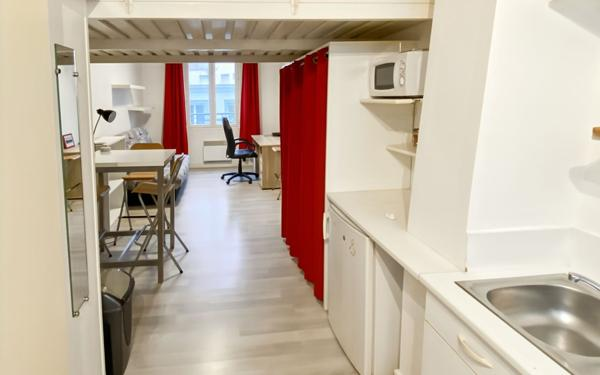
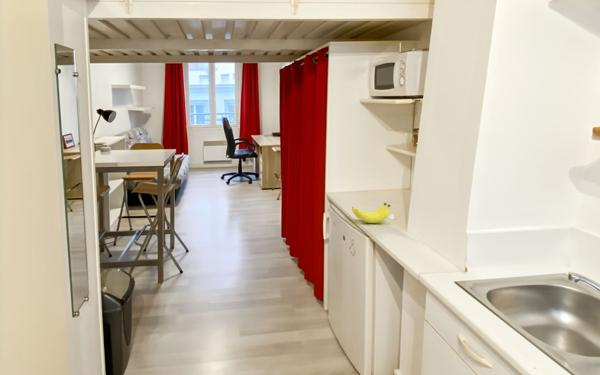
+ banana [351,202,392,224]
